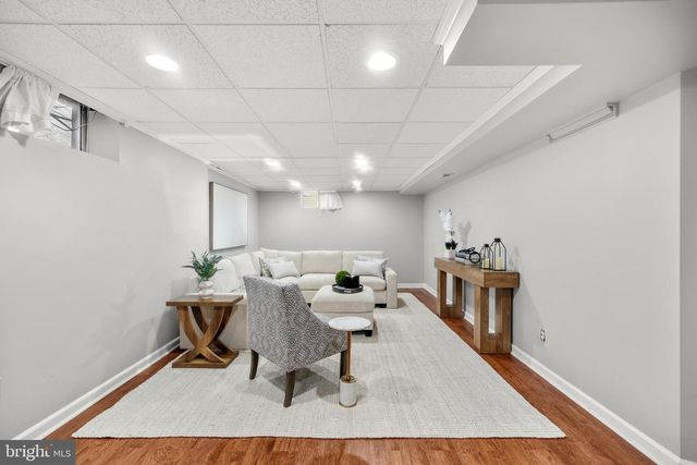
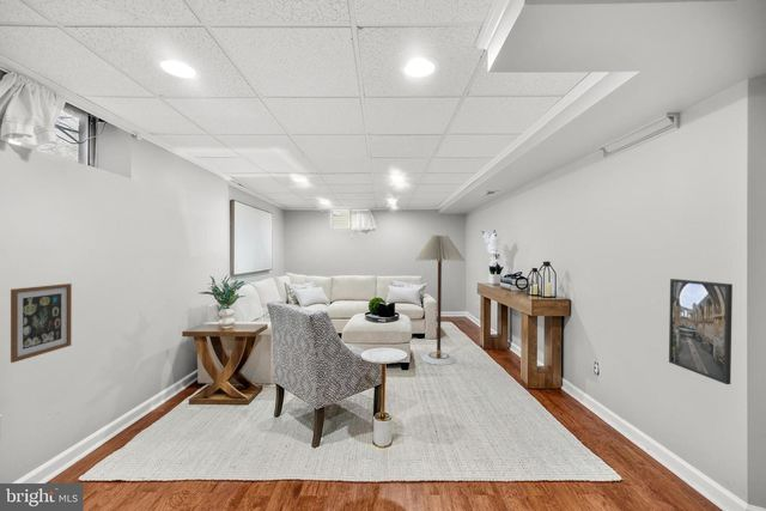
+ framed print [668,278,734,385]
+ wall art [10,282,73,364]
+ floor lamp [414,233,466,366]
